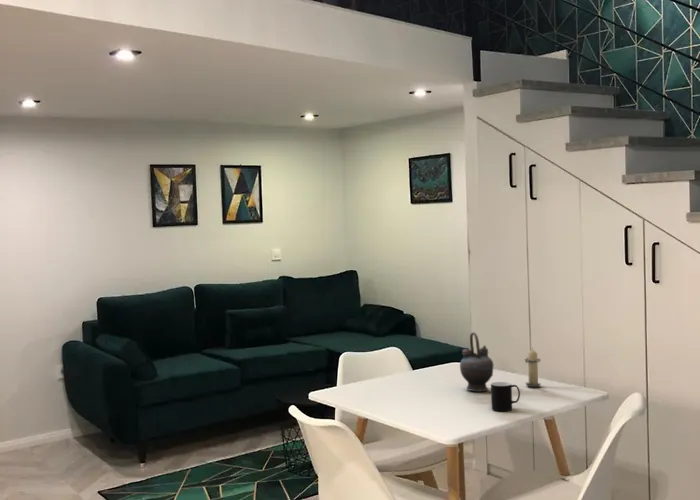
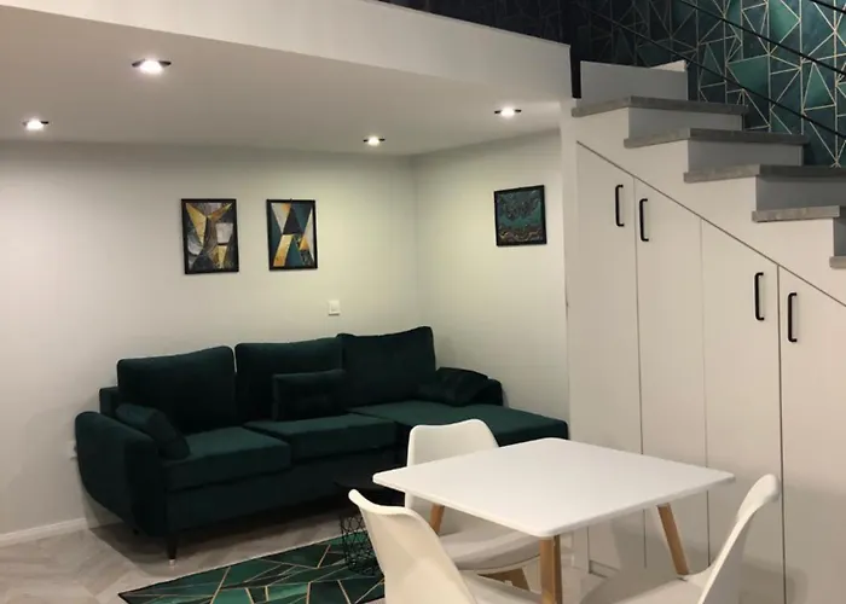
- cup [490,381,521,412]
- candle [523,346,542,388]
- teapot [459,331,494,392]
